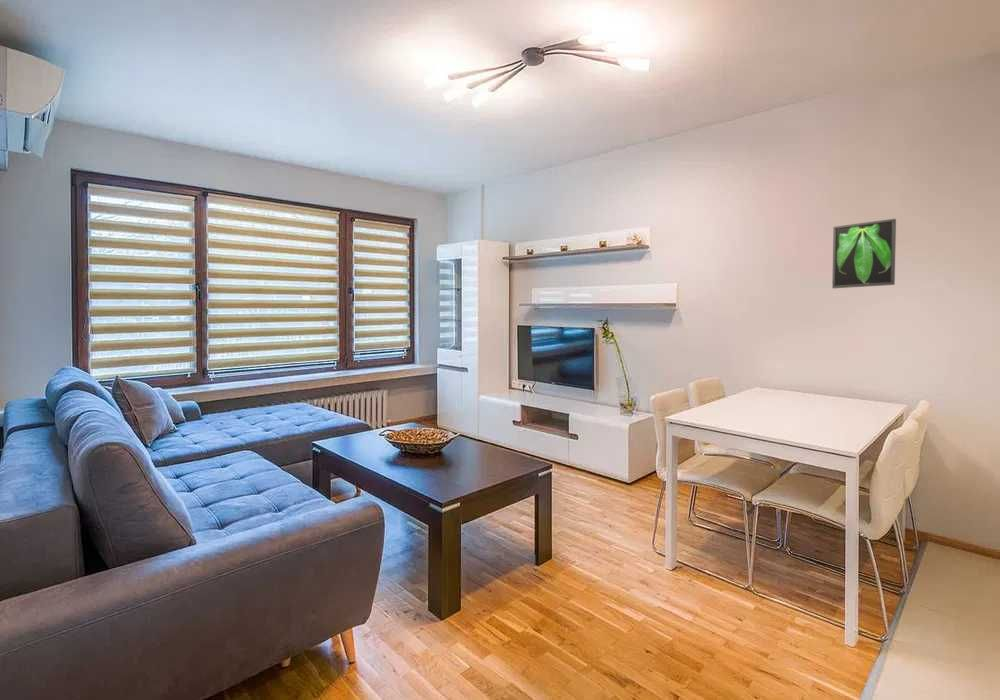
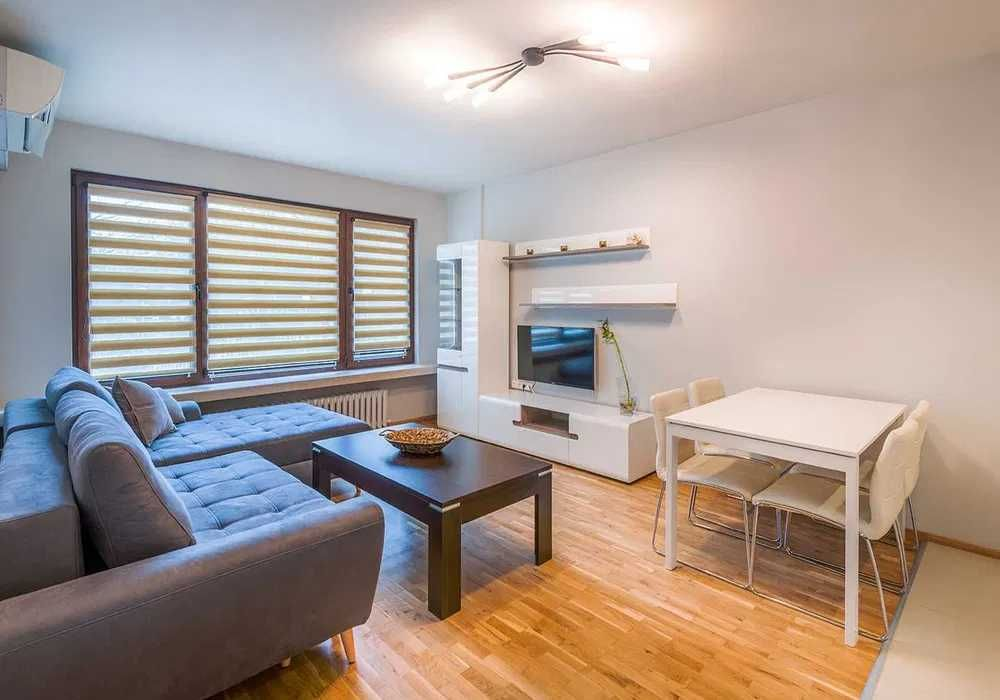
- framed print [831,218,897,289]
